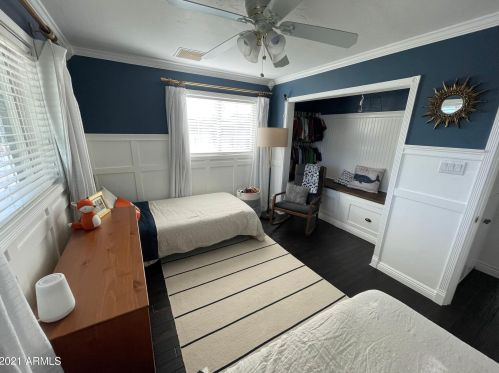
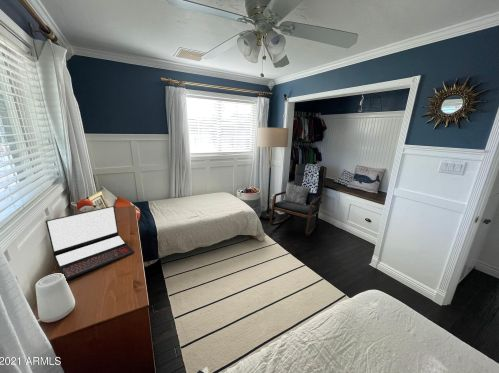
+ laptop [45,205,135,281]
